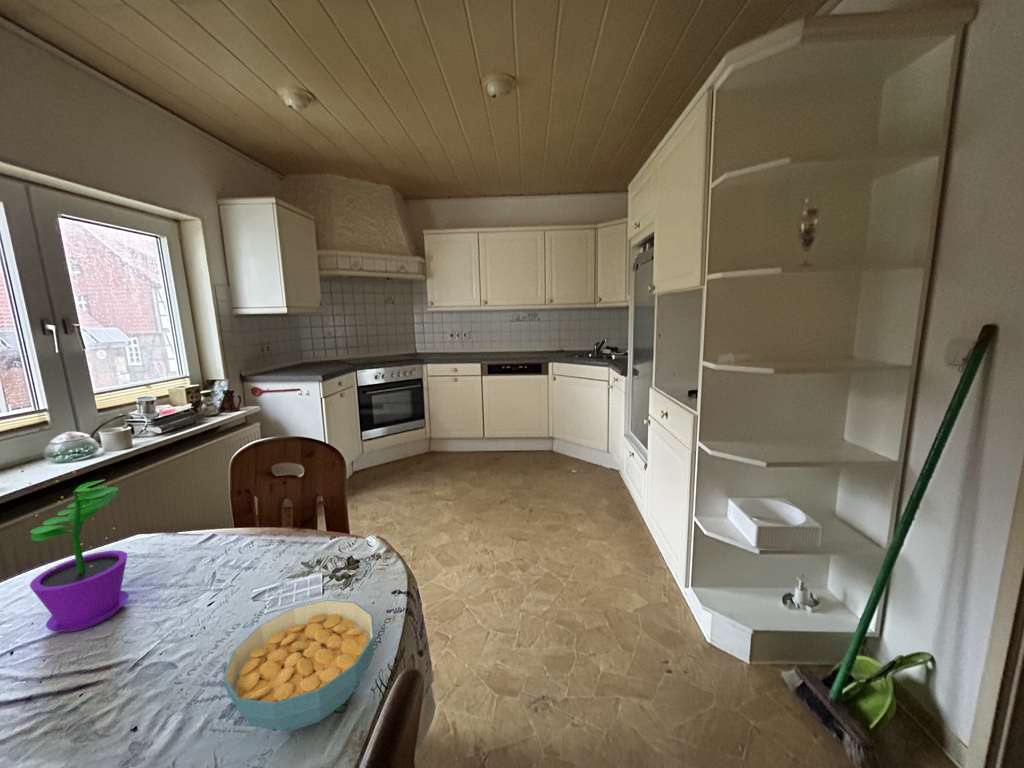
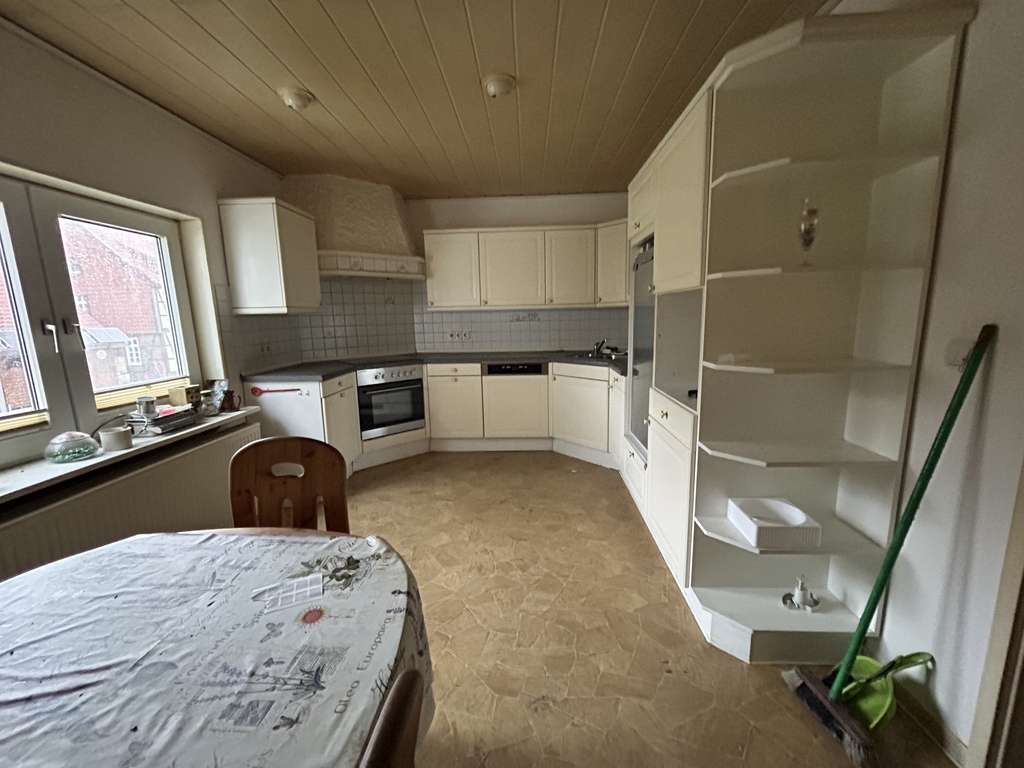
- flower pot [28,470,130,633]
- cereal bowl [222,599,375,733]
